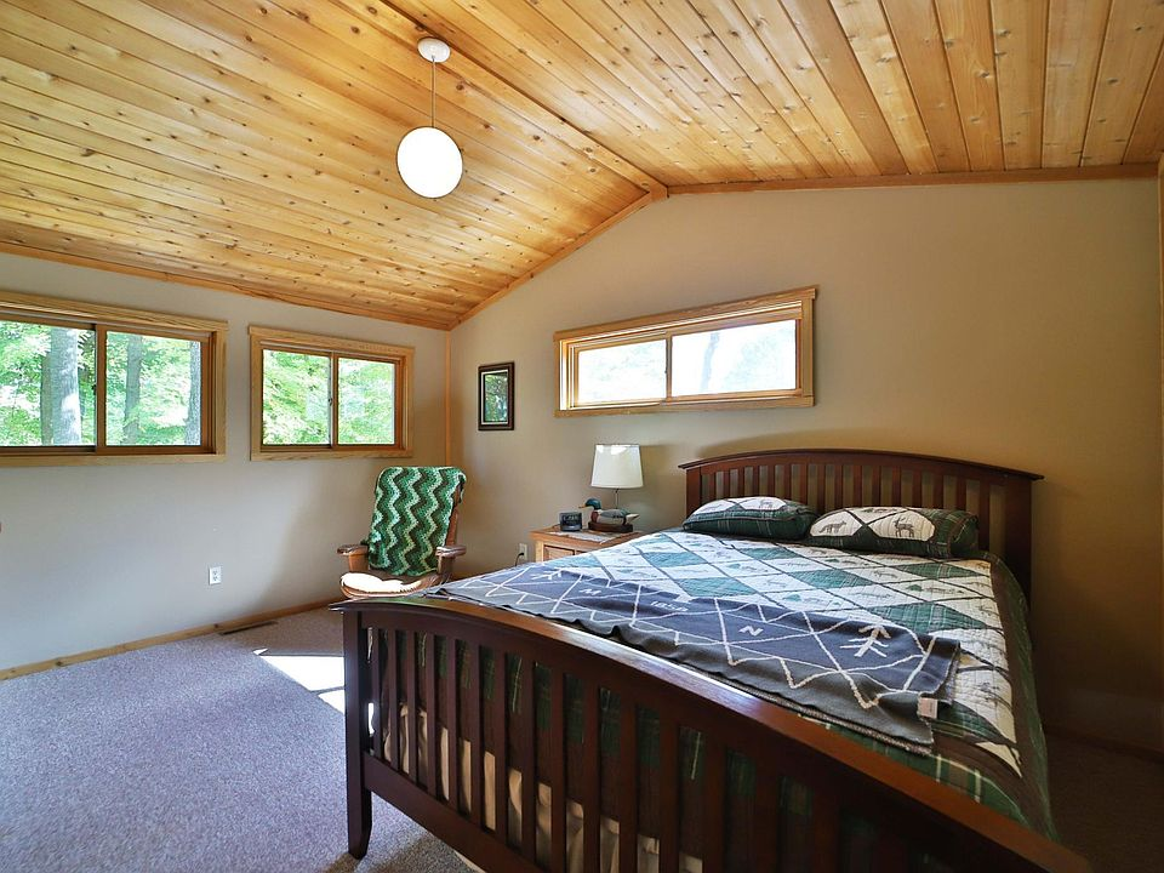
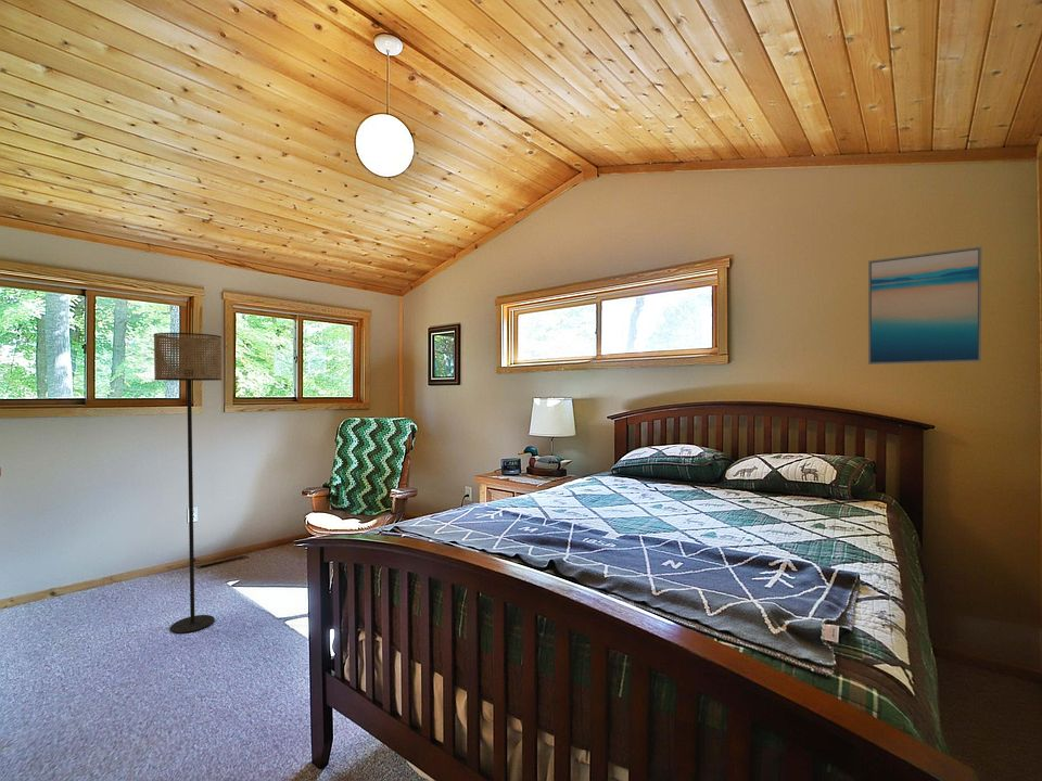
+ floor lamp [153,332,223,635]
+ wall art [867,245,982,366]
